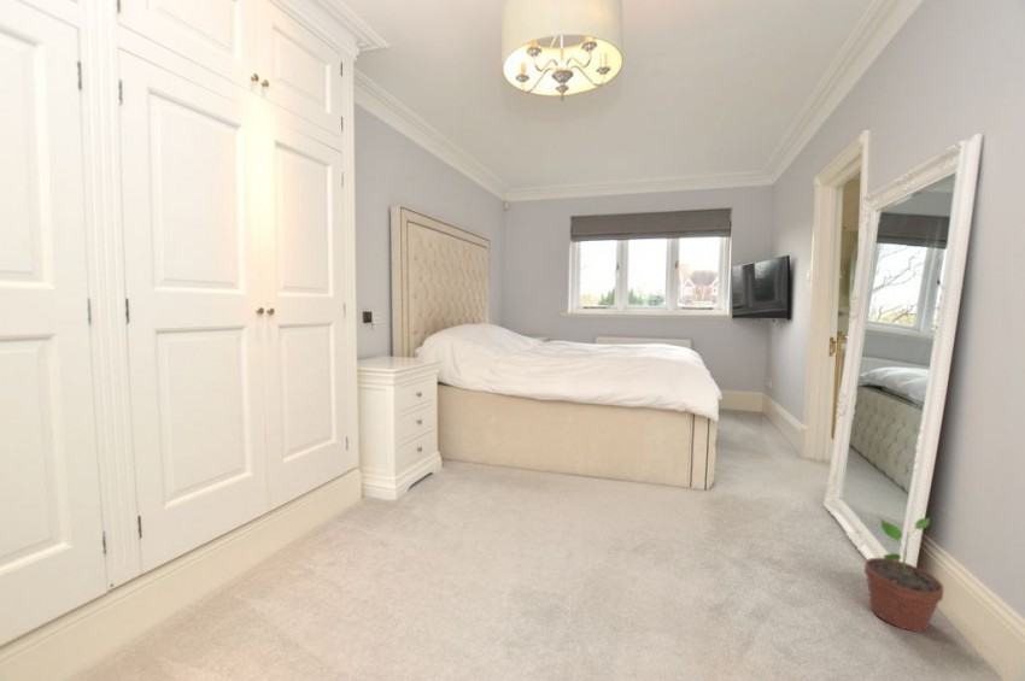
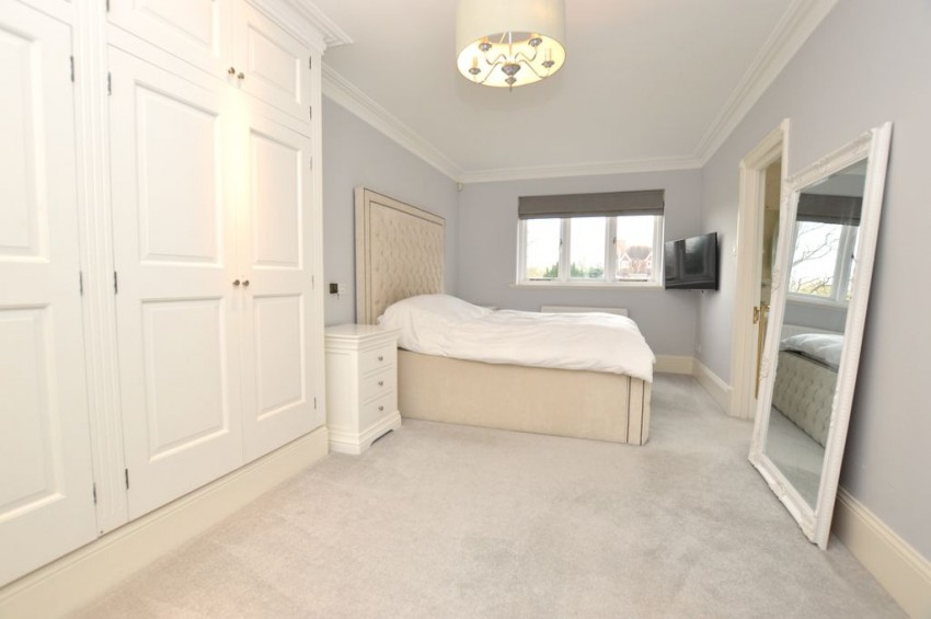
- potted plant [863,517,944,633]
